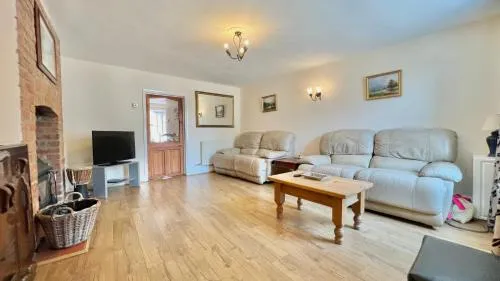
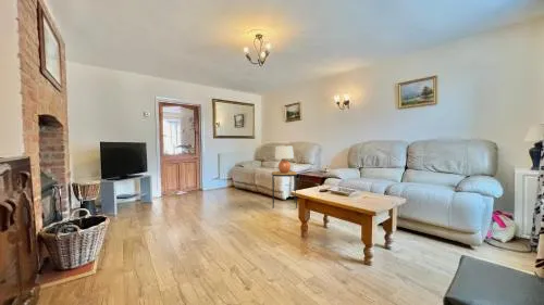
+ side table [271,170,298,209]
+ lamp [274,145,295,174]
